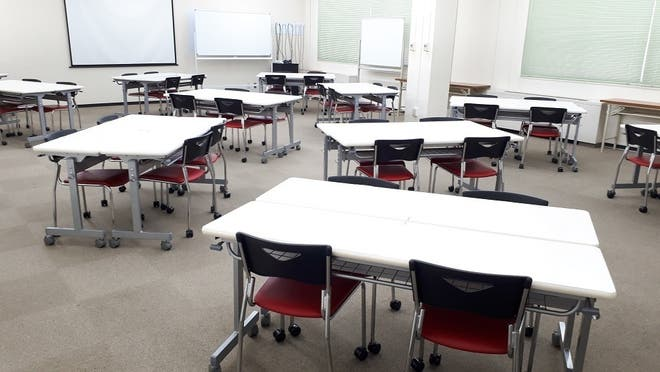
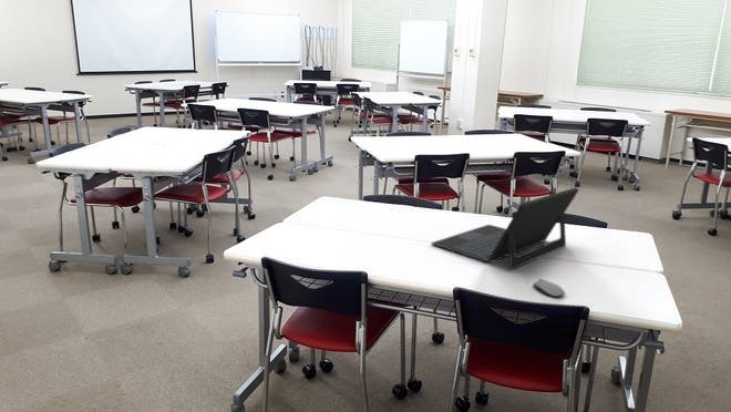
+ computer mouse [533,278,566,298]
+ laptop [430,186,580,270]
